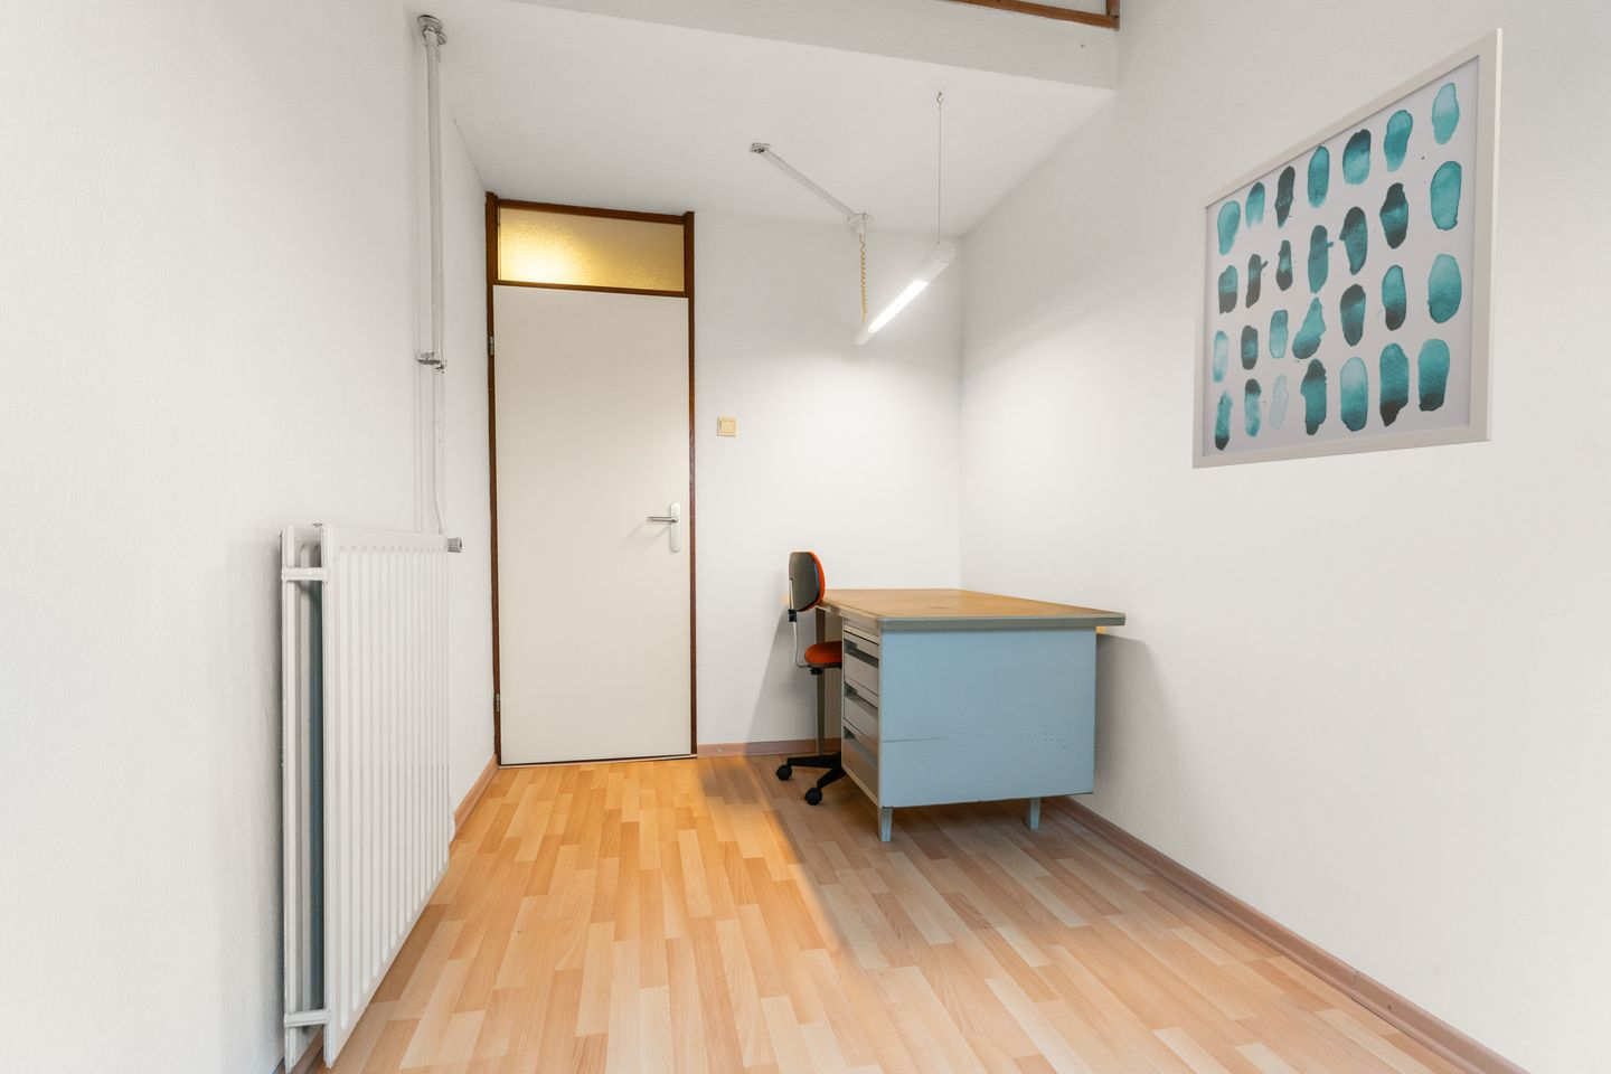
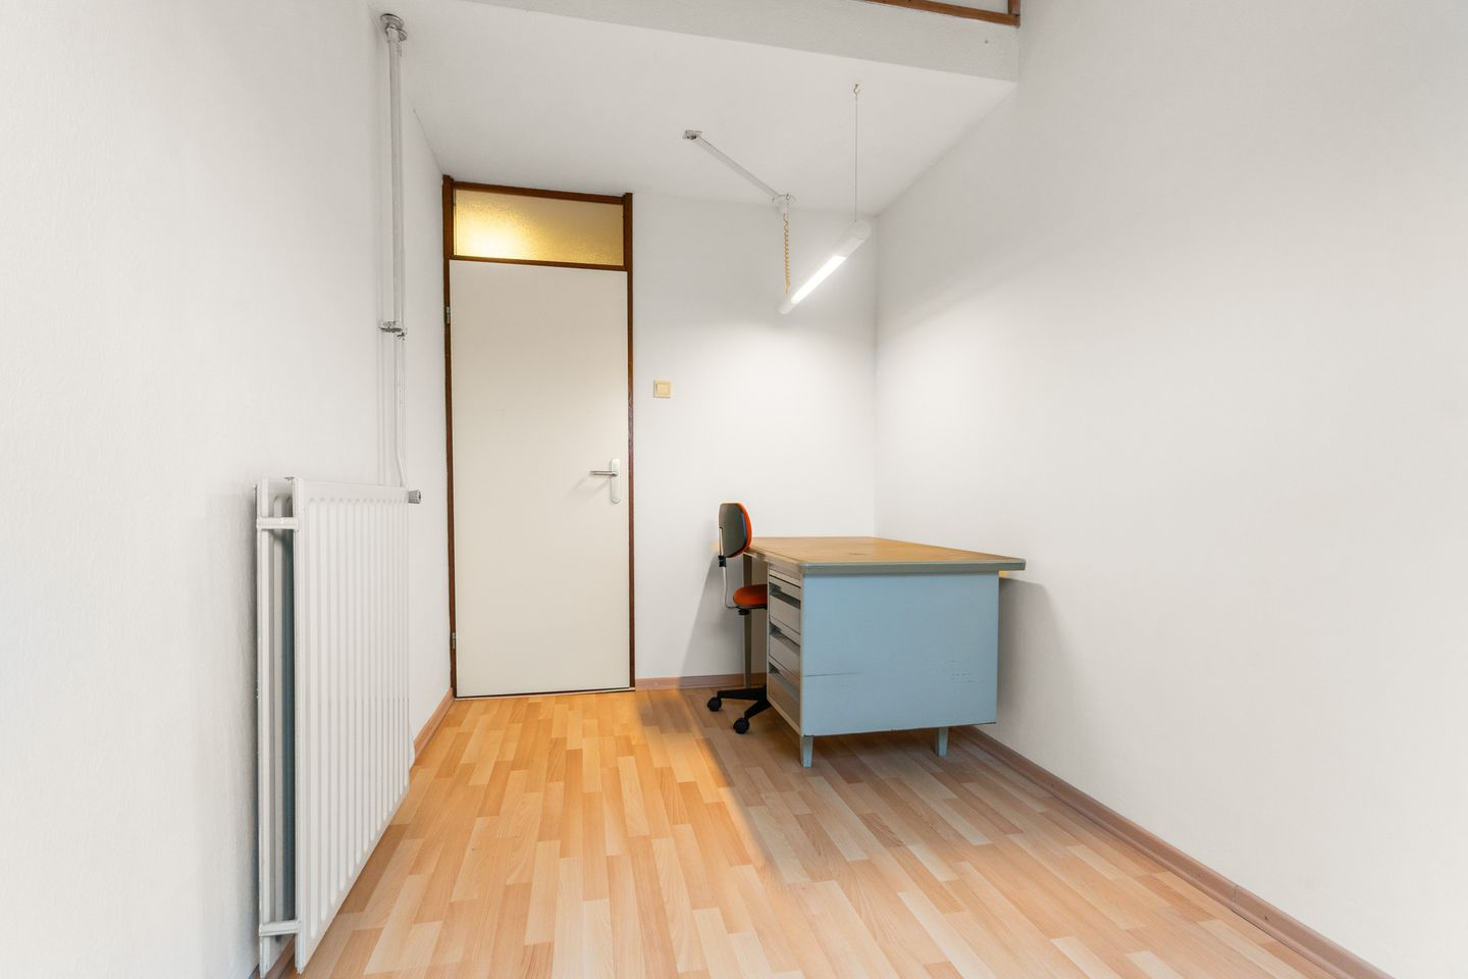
- wall art [1191,26,1503,470]
